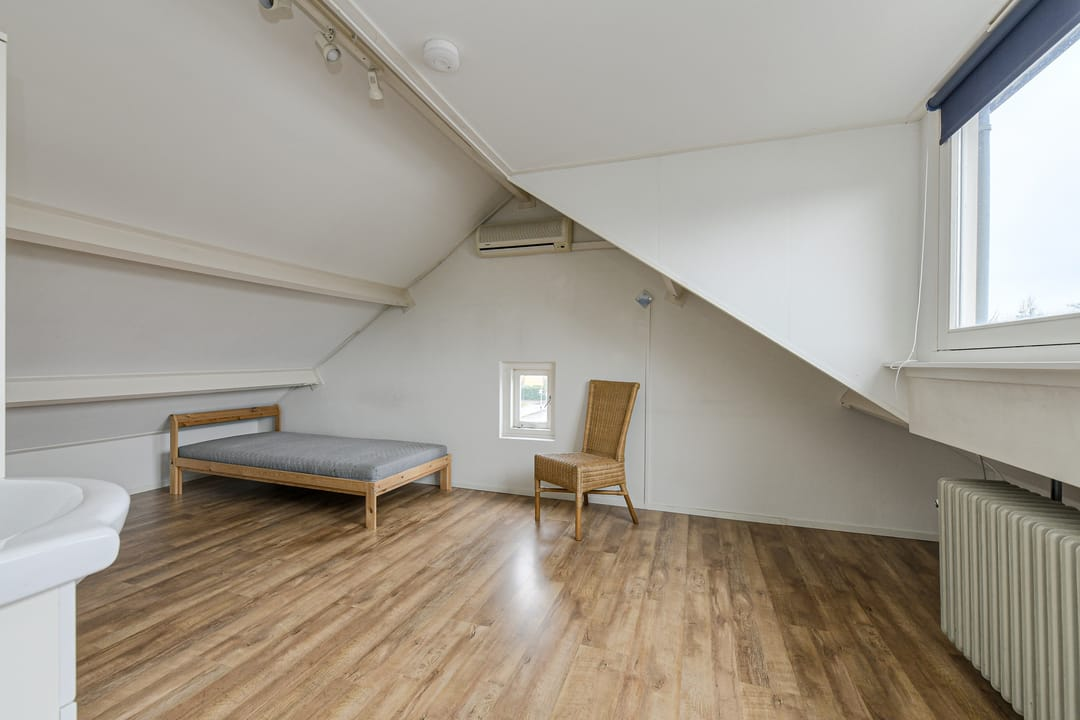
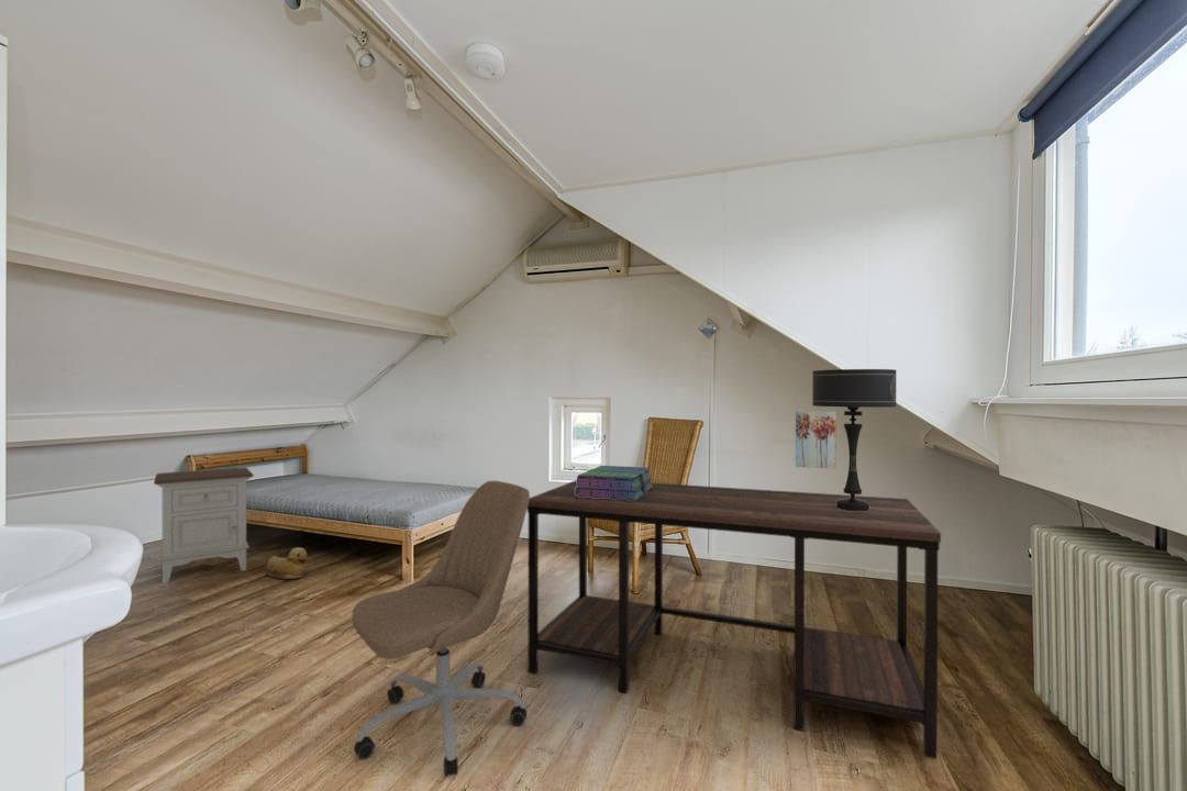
+ office chair [352,480,531,778]
+ rubber duck [265,546,309,580]
+ wall art [795,410,837,470]
+ stack of books [575,465,653,500]
+ table lamp [811,368,897,511]
+ nightstand [153,466,255,584]
+ desk [526,479,942,759]
